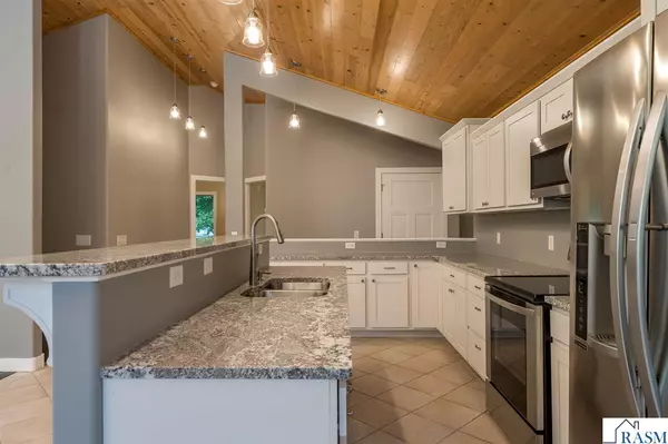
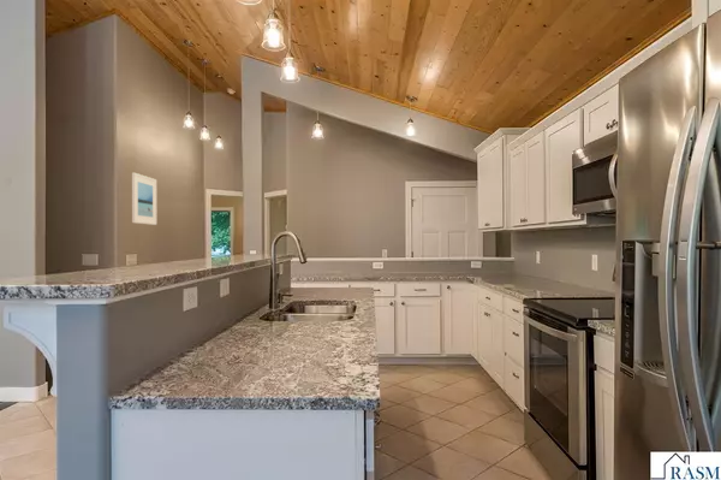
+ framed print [131,172,157,226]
